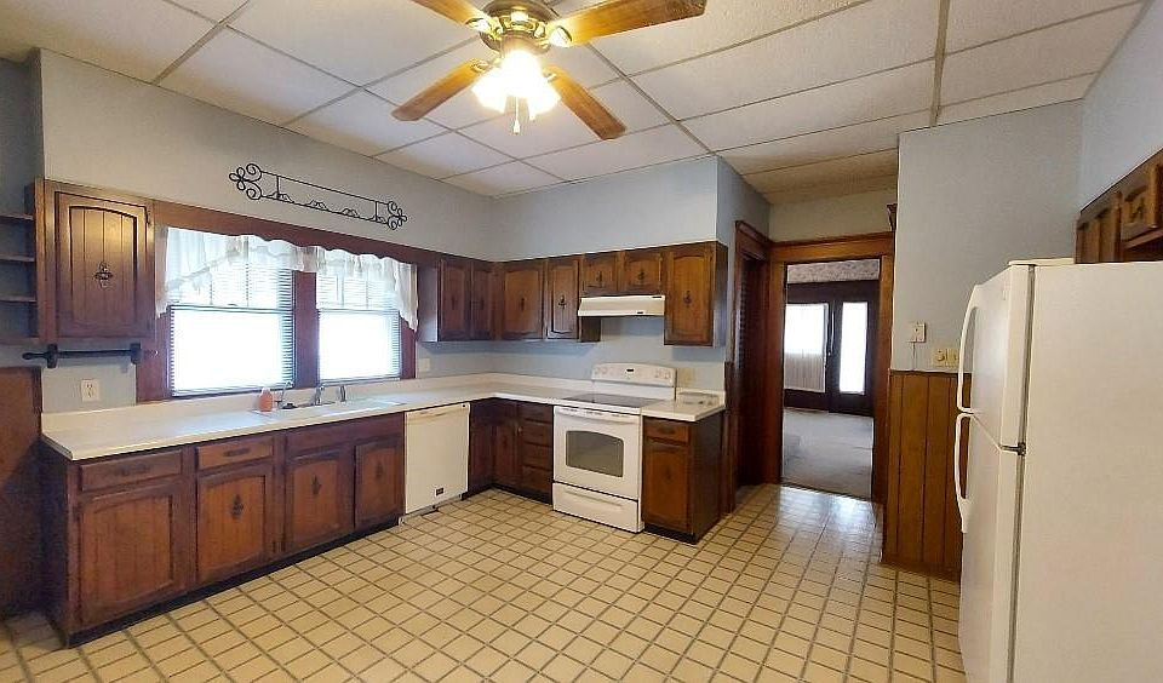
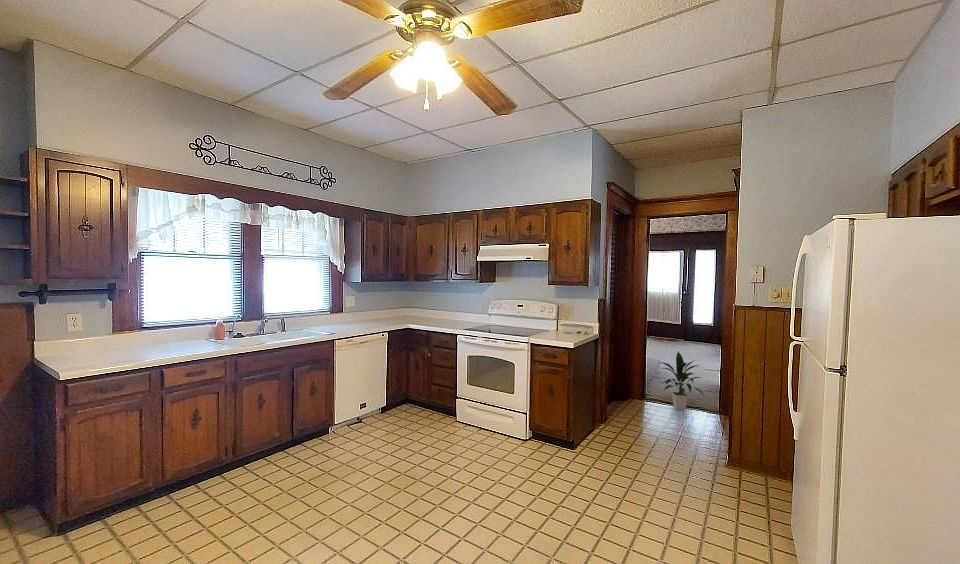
+ indoor plant [659,350,707,411]
